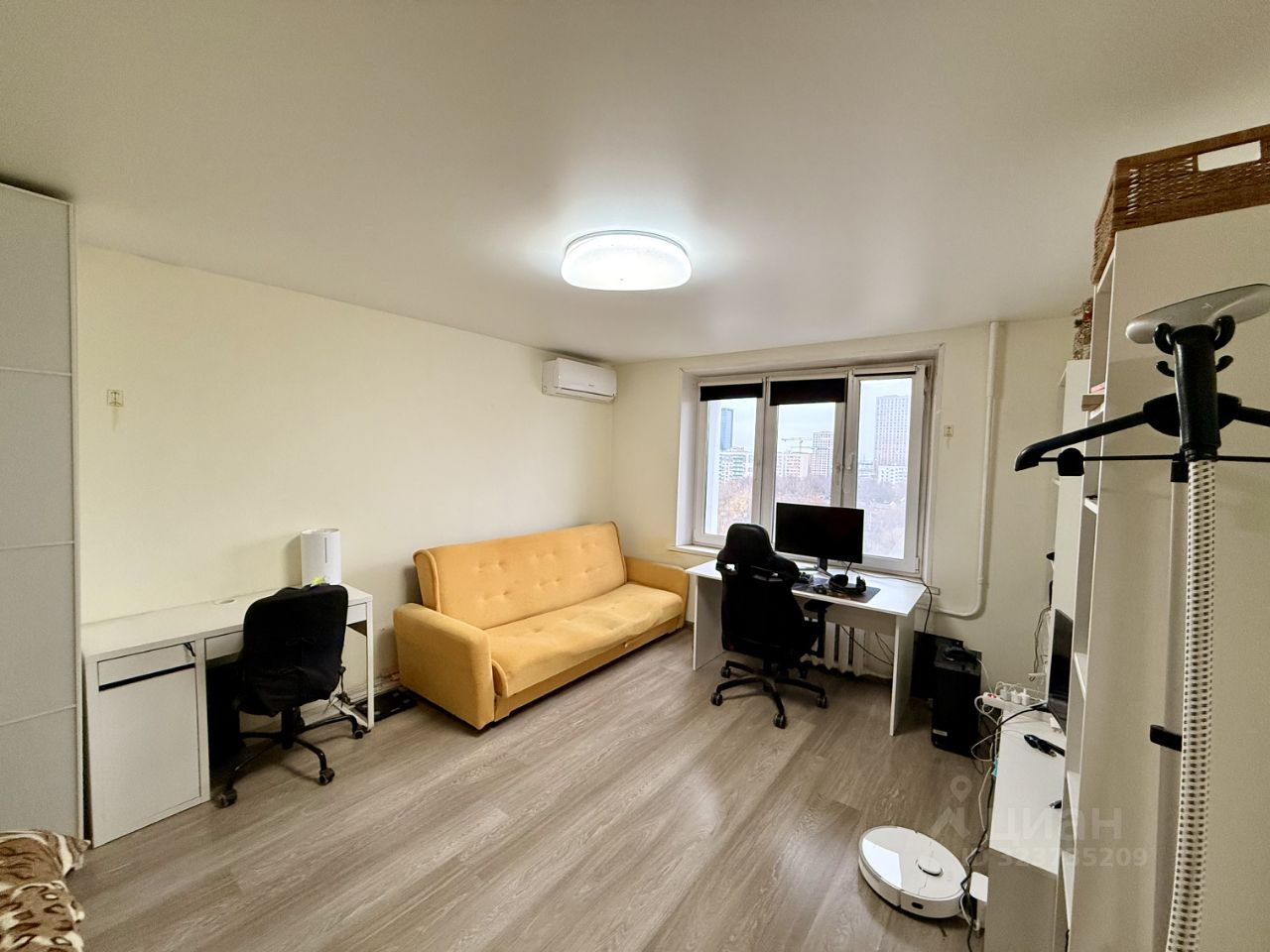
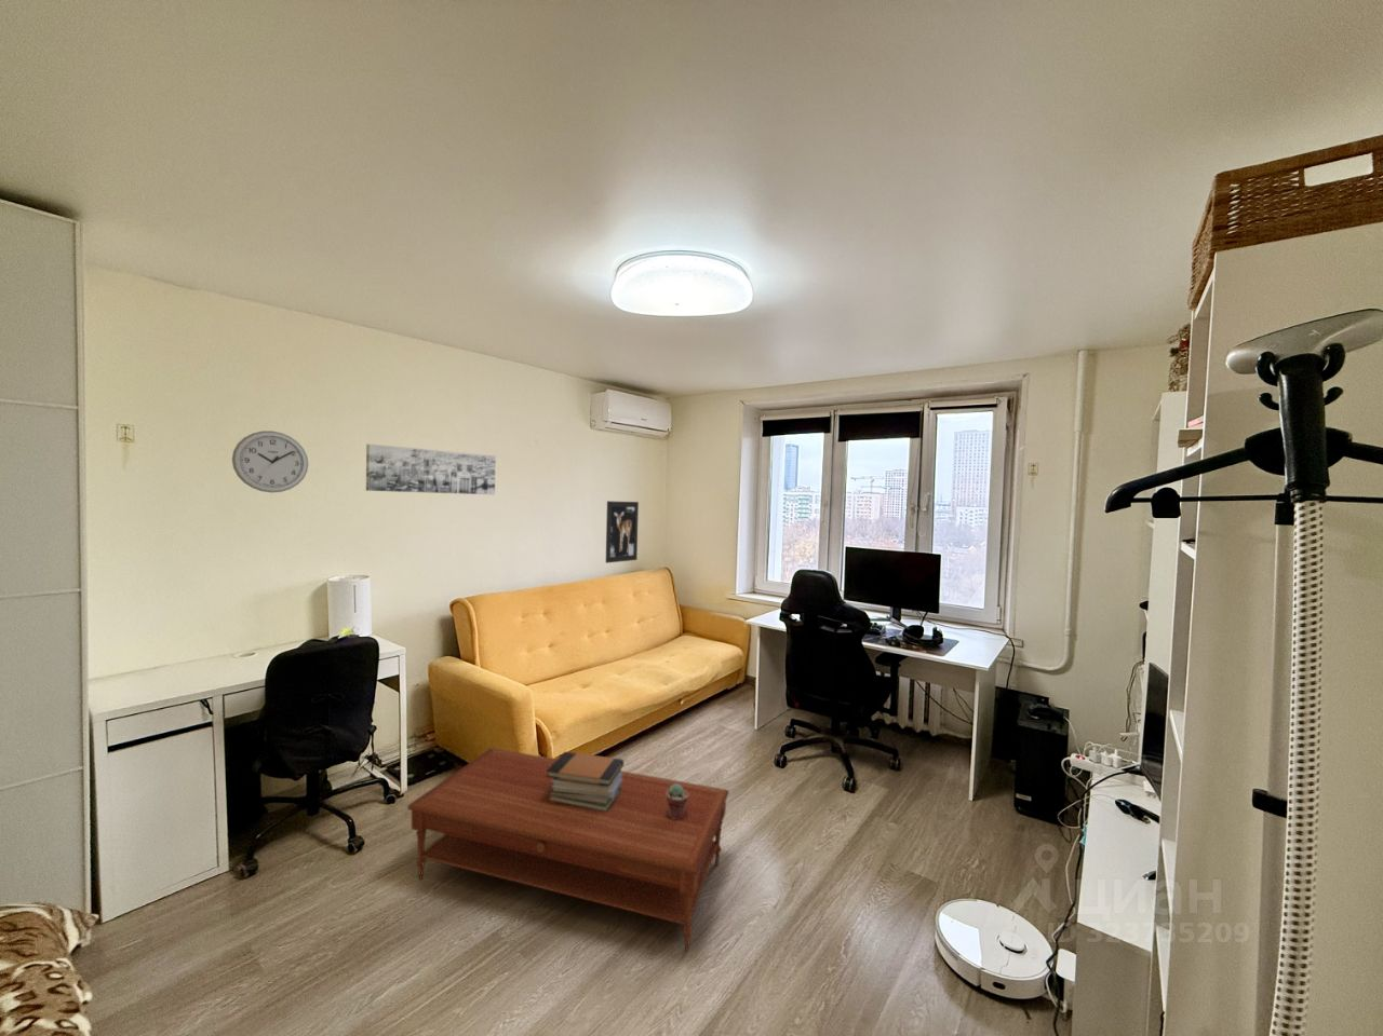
+ book stack [547,751,624,812]
+ wall art [605,499,639,565]
+ potted succulent [665,784,688,819]
+ coffee table [407,747,730,952]
+ wall art [365,443,497,495]
+ wall clock [231,430,309,493]
